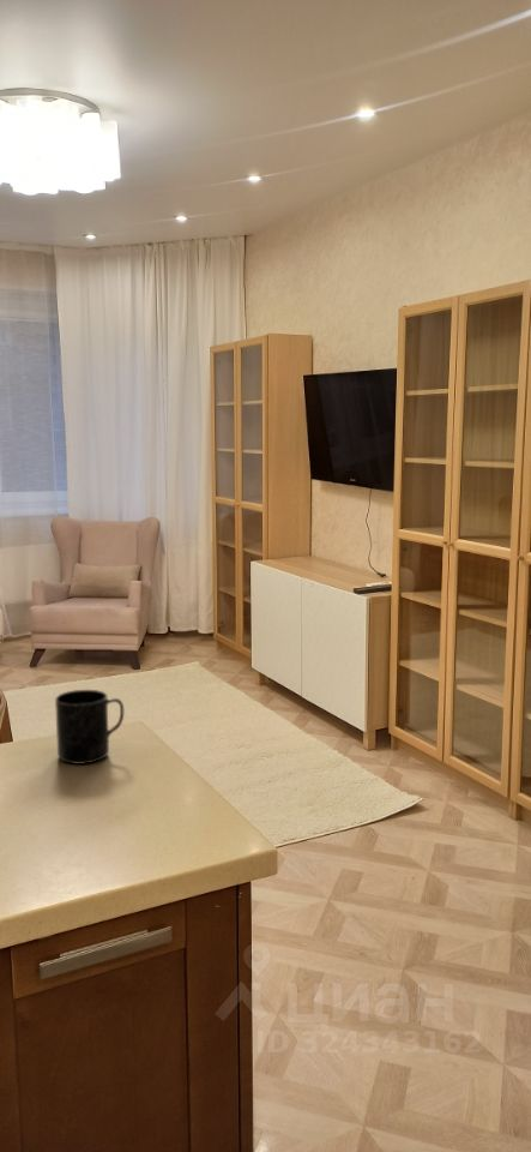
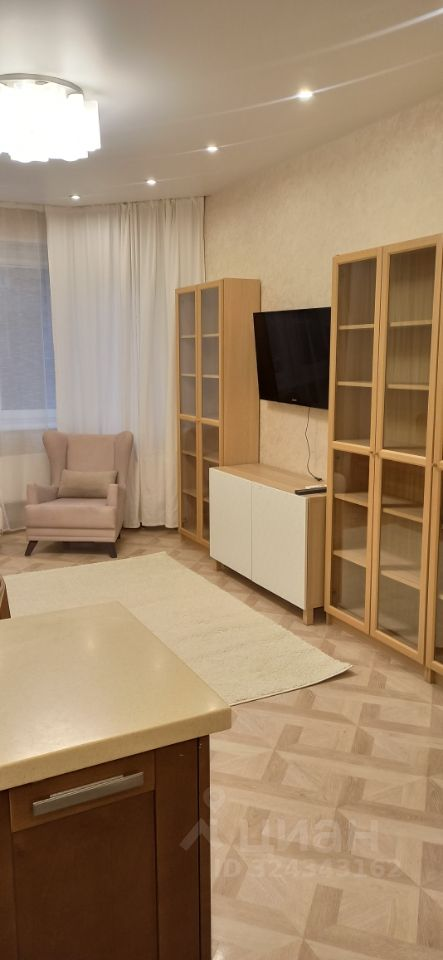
- mug [54,689,125,766]
